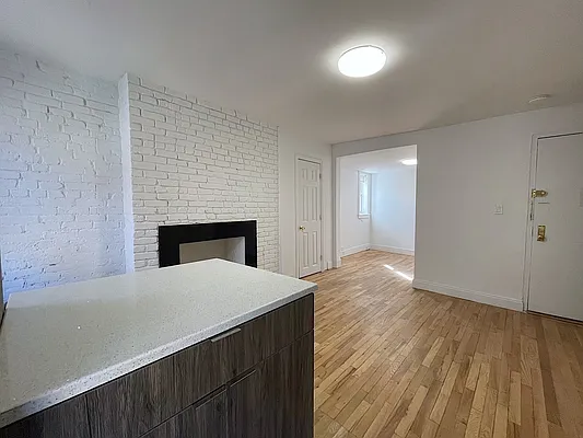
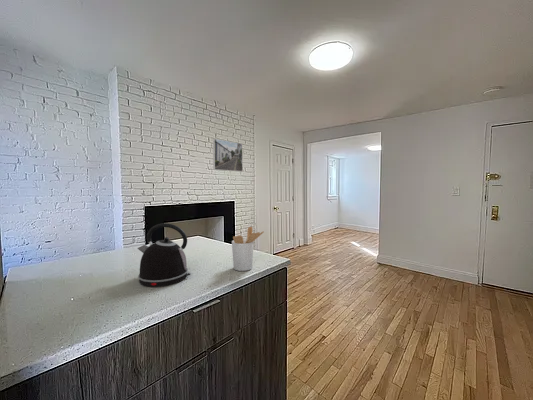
+ utensil holder [231,226,265,272]
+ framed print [212,138,244,172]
+ kettle [136,222,191,288]
